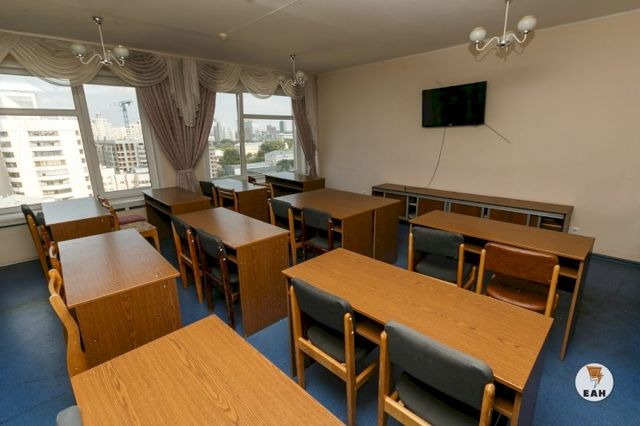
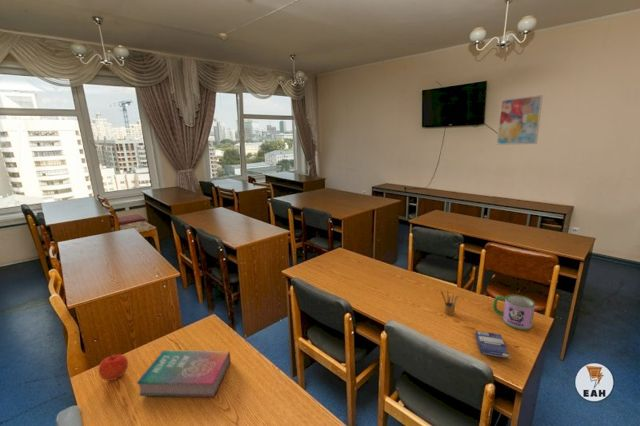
+ pencil box [440,290,459,316]
+ apple [98,353,129,382]
+ wall art [496,94,544,146]
+ book [136,349,232,398]
+ small box [474,330,512,360]
+ mug [492,294,536,331]
